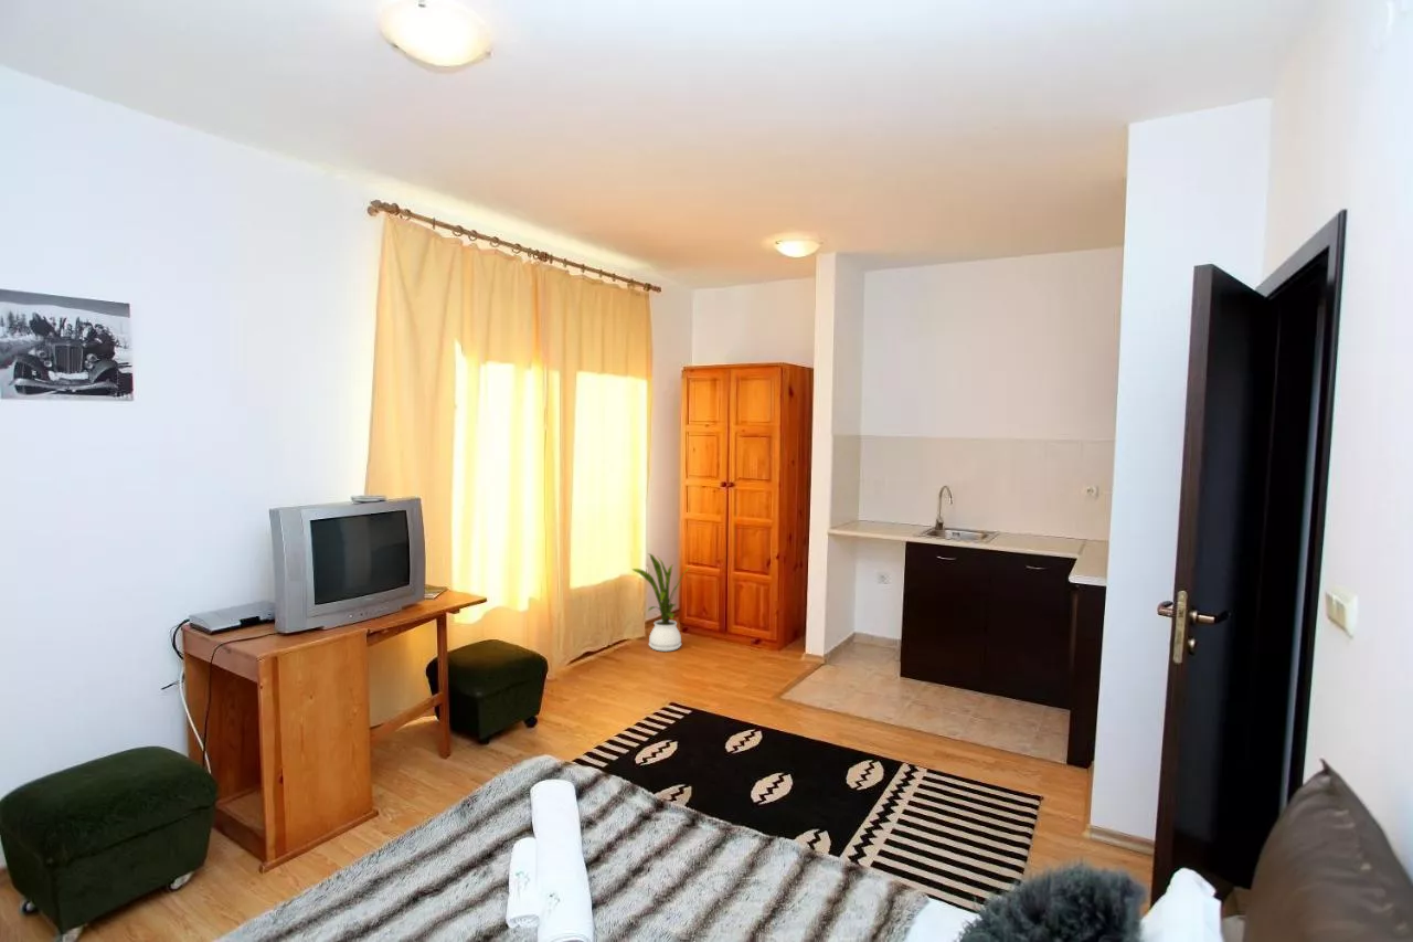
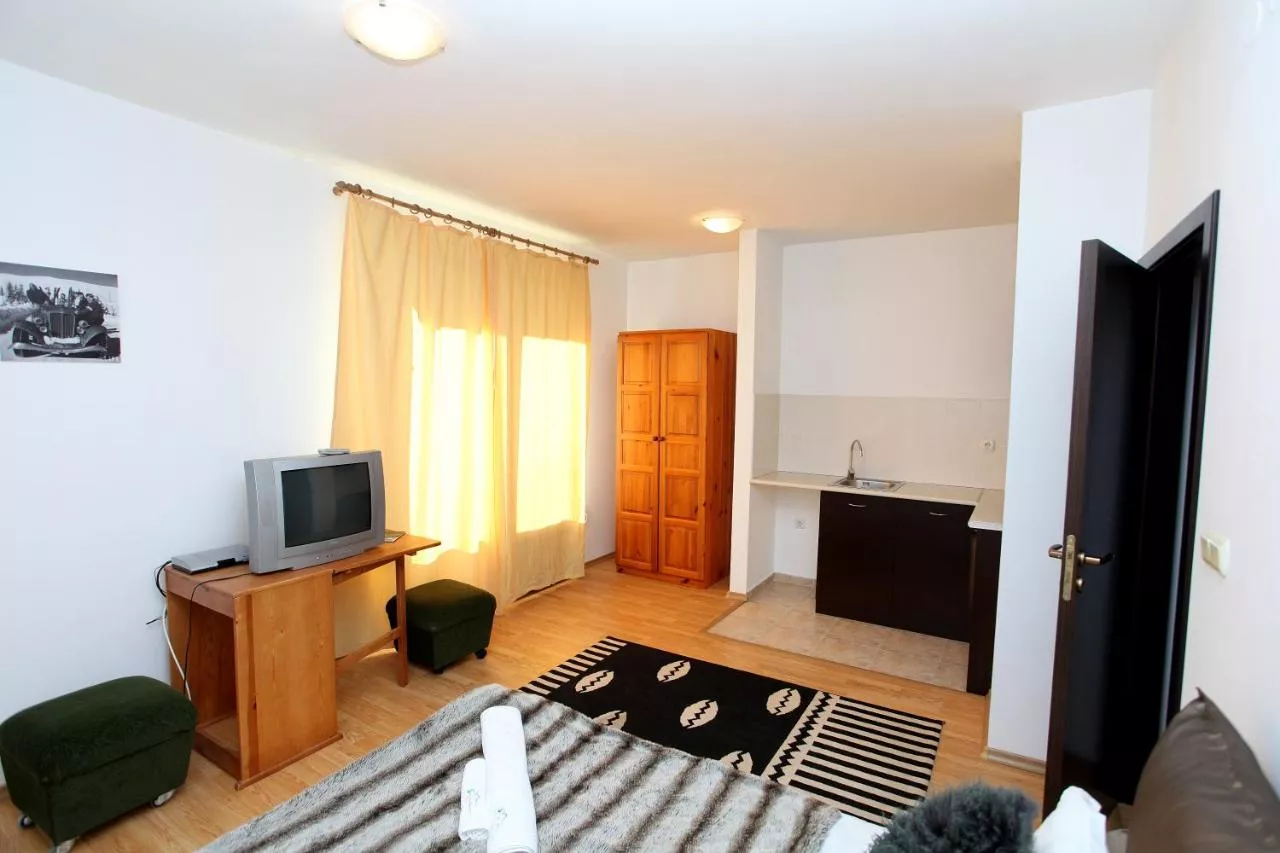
- house plant [630,553,691,653]
